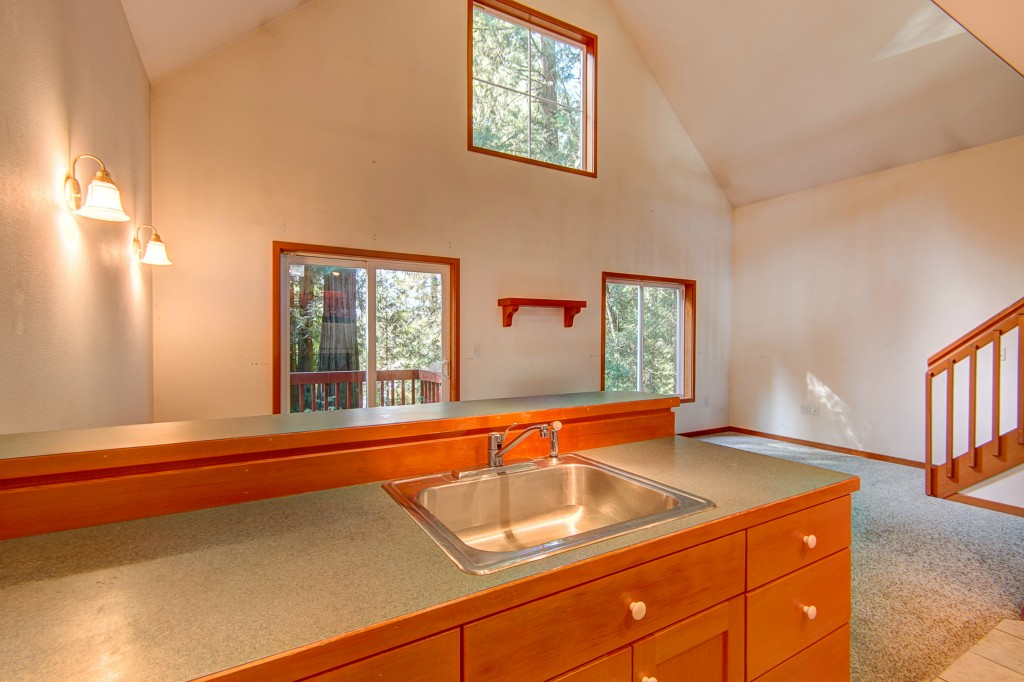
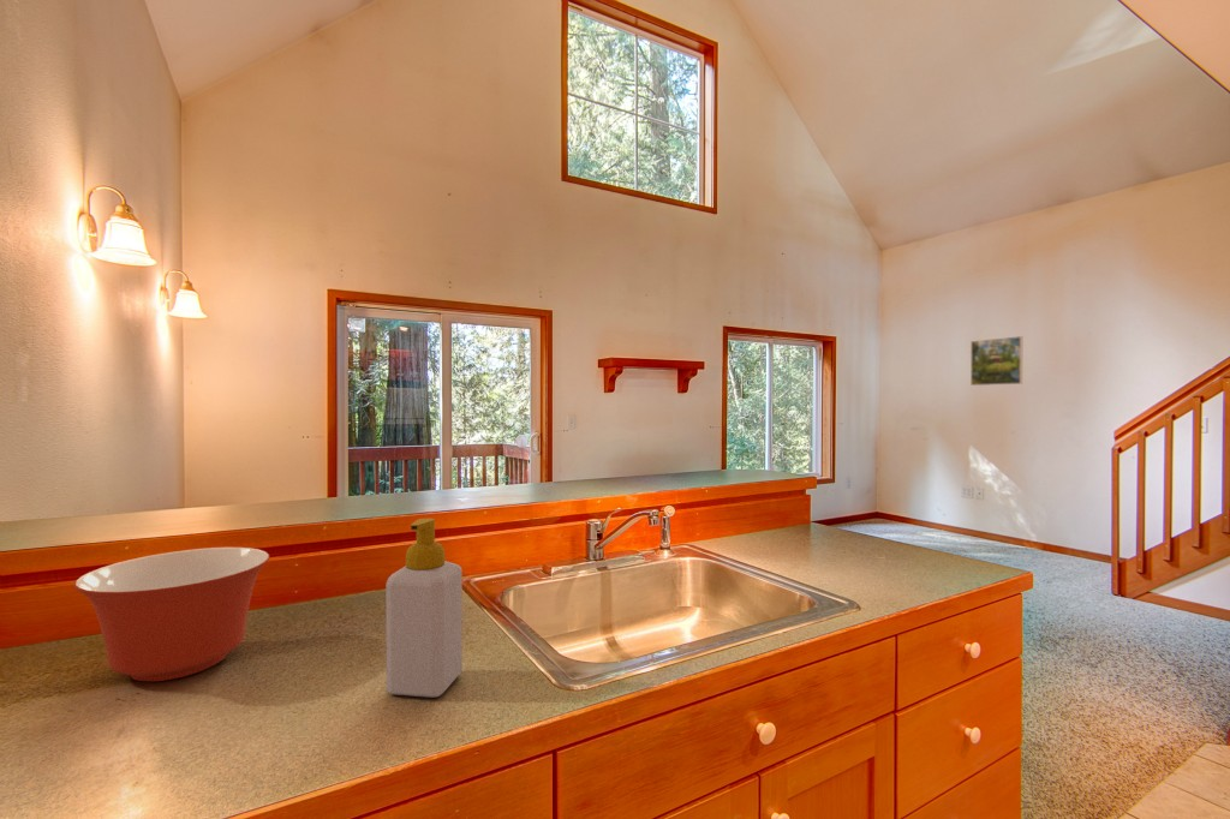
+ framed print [969,335,1023,387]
+ soap bottle [384,518,464,699]
+ mixing bowl [73,546,270,682]
